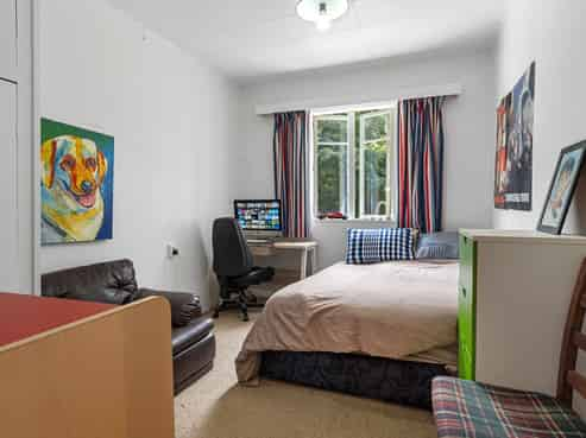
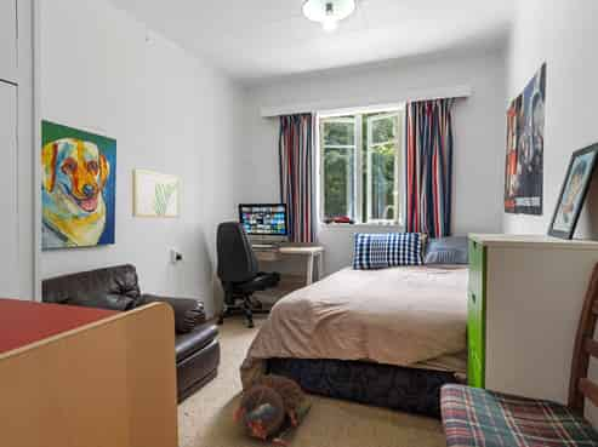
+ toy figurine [232,372,315,447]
+ wall art [131,168,181,219]
